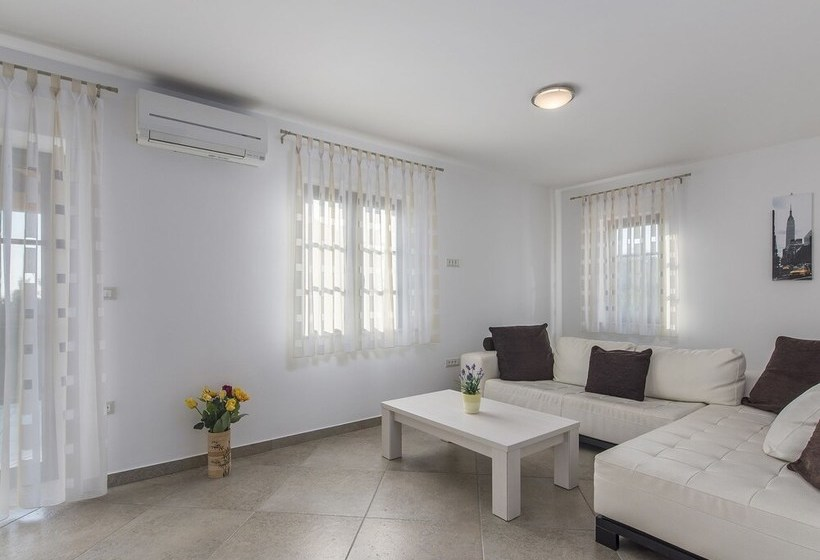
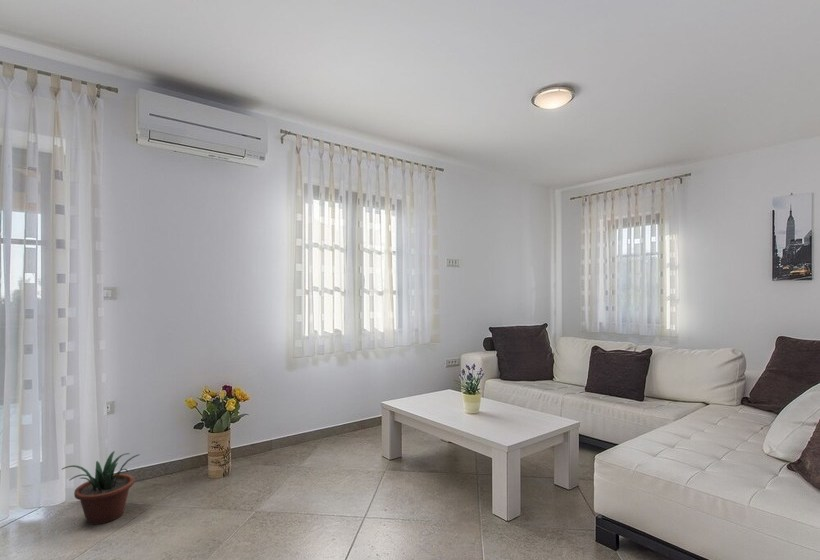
+ potted plant [61,450,141,526]
